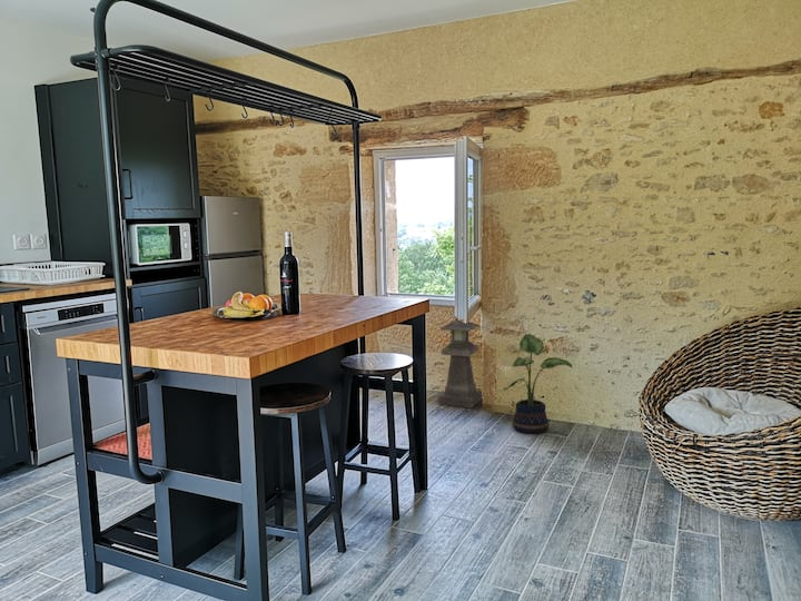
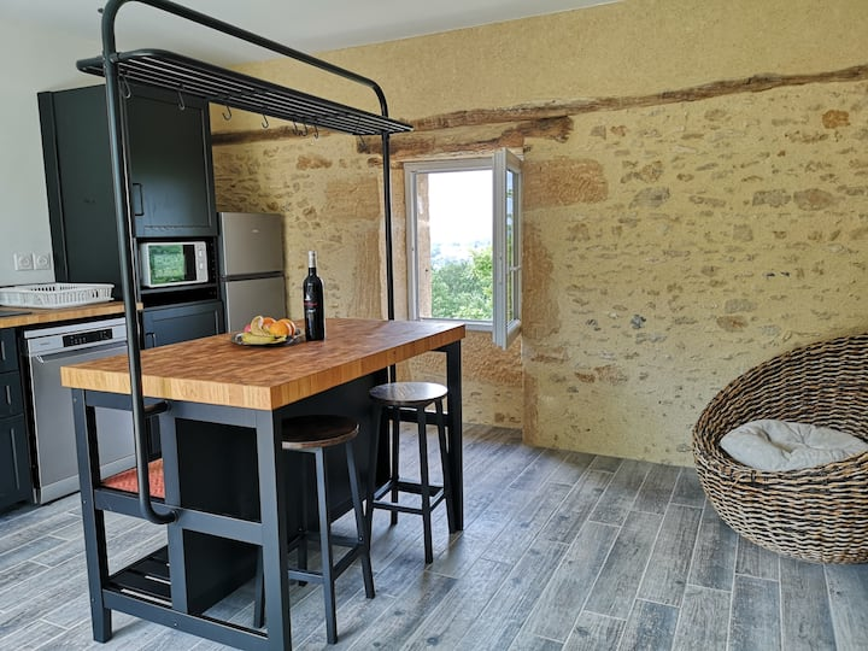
- lantern [437,317,483,410]
- potted plant [503,333,573,435]
